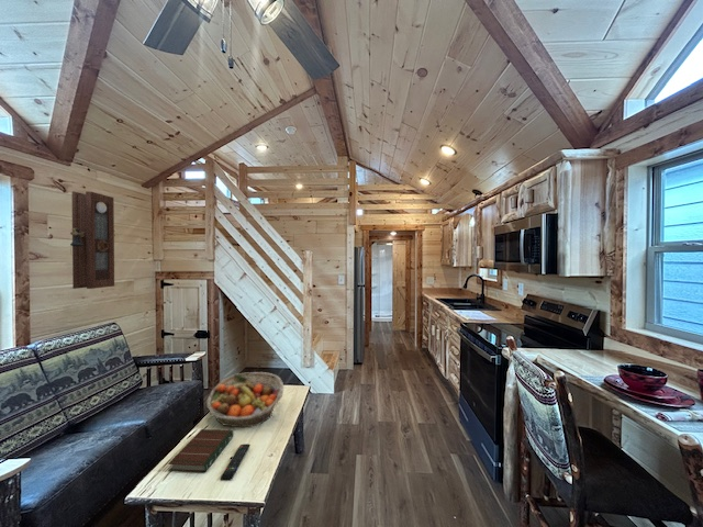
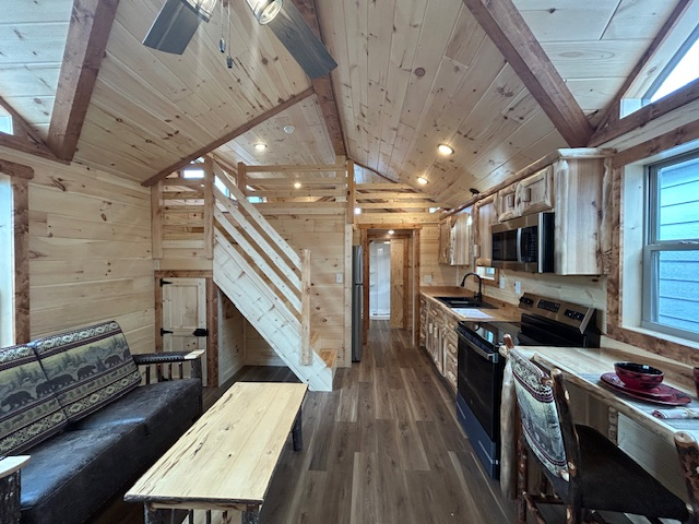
- book [167,428,235,474]
- pendulum clock [69,190,115,290]
- remote control [220,442,252,481]
- fruit basket [205,371,284,428]
